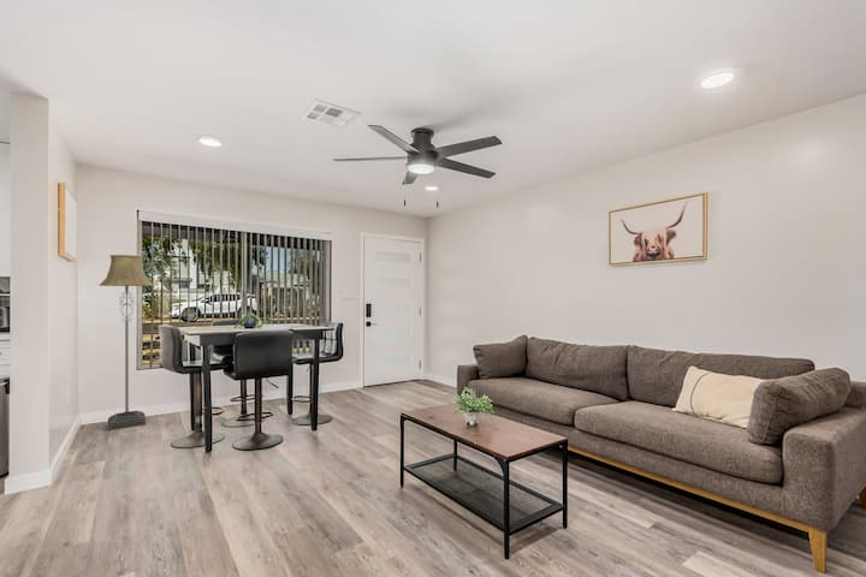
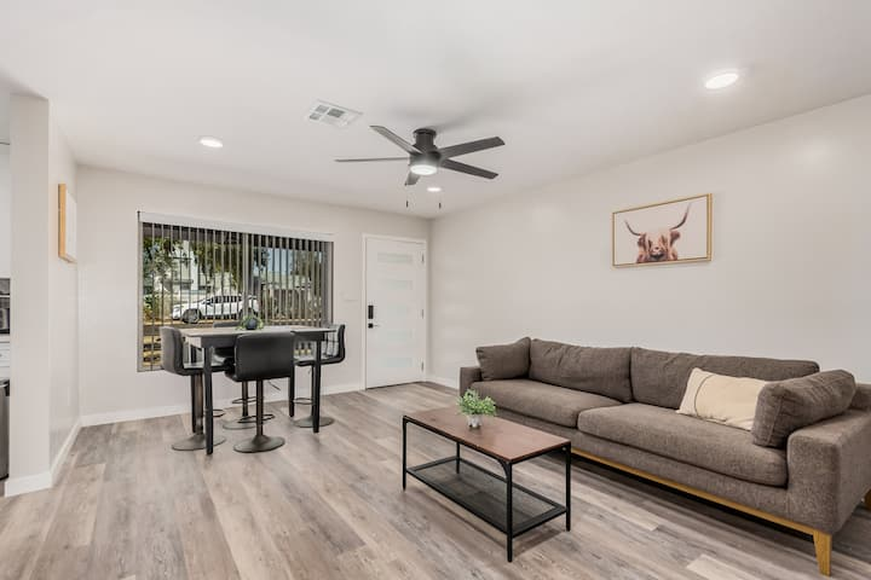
- floor lamp [99,254,154,432]
